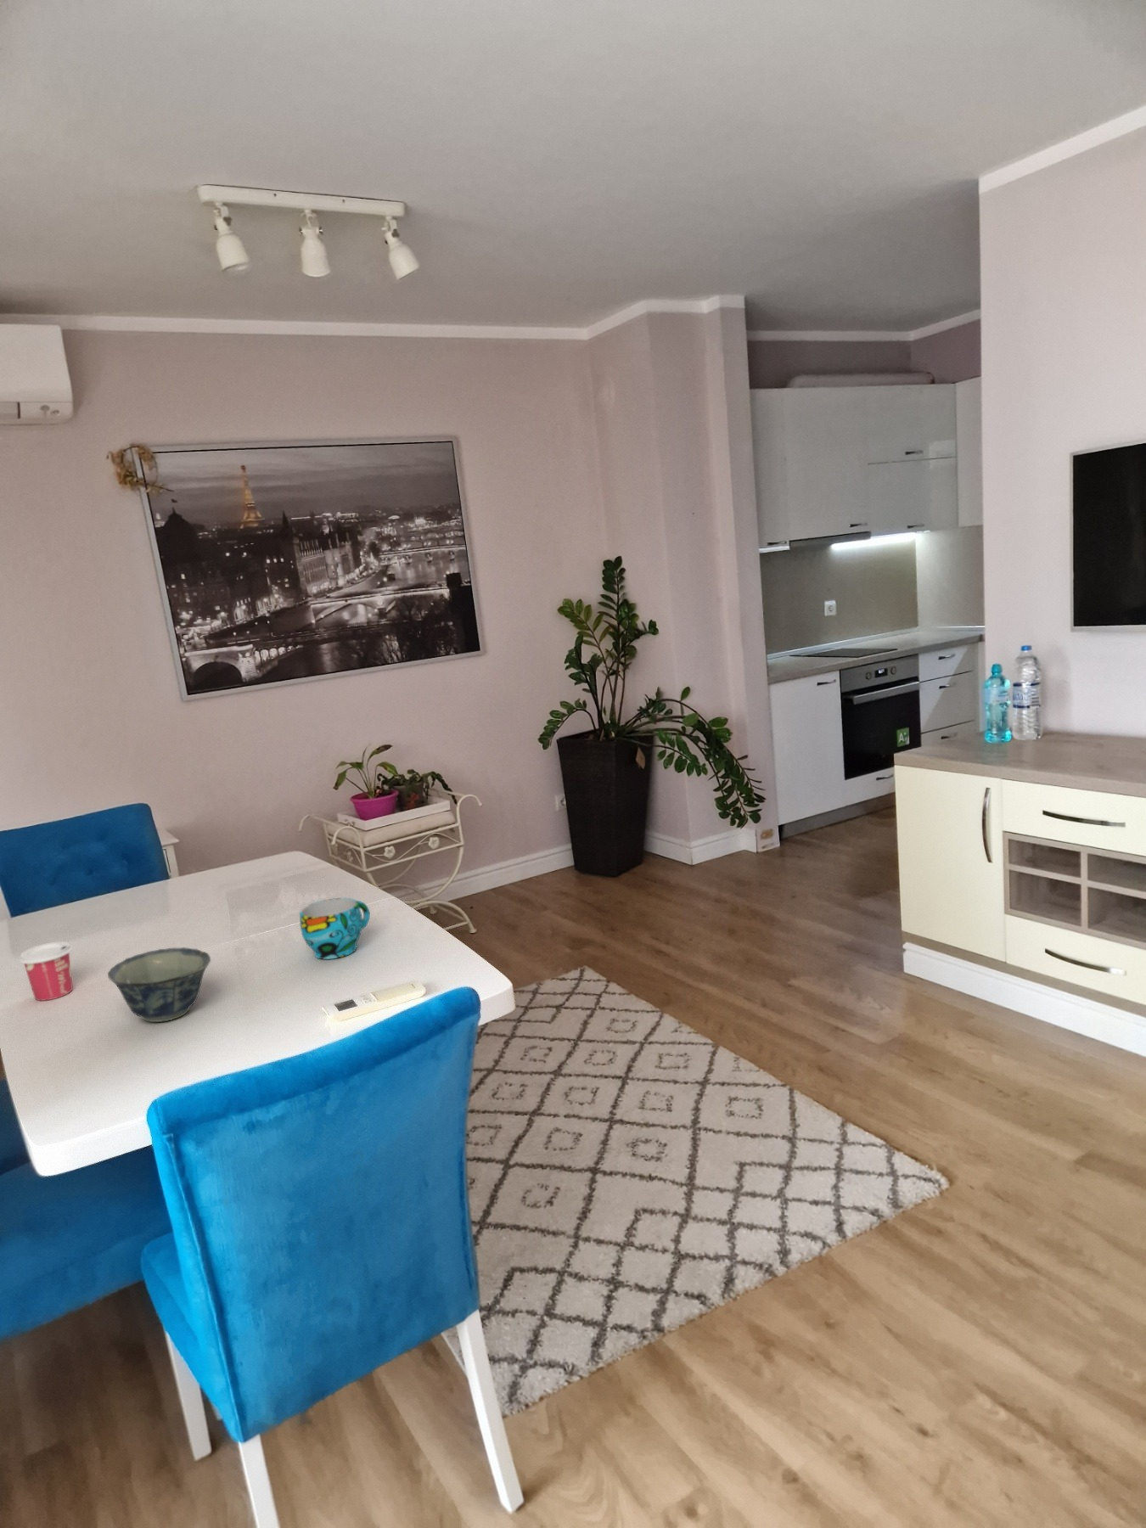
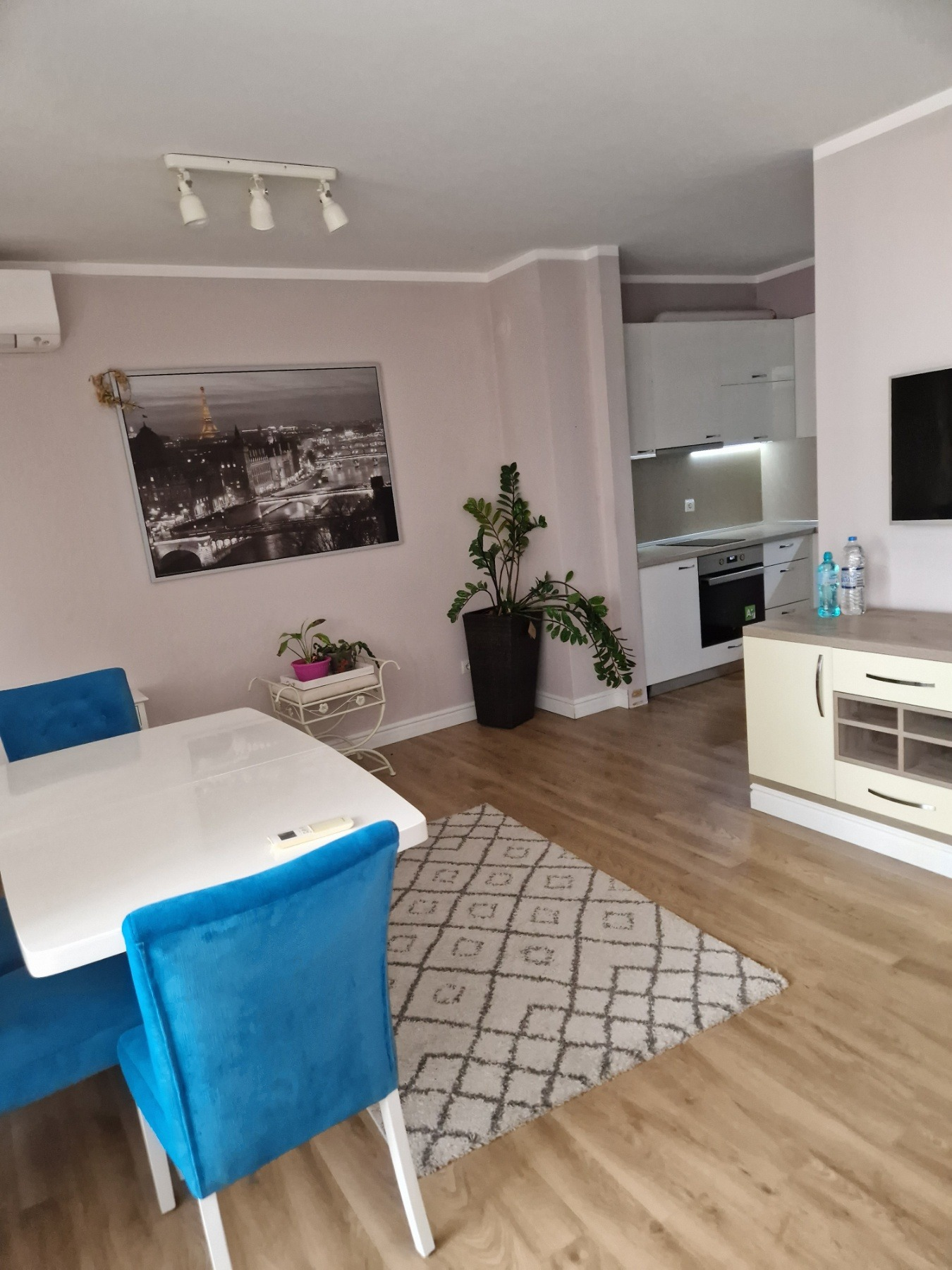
- cup [18,941,73,1002]
- bowl [107,947,212,1023]
- cup [299,898,371,960]
